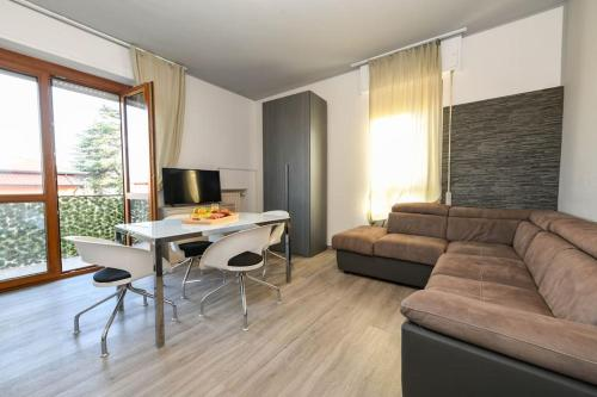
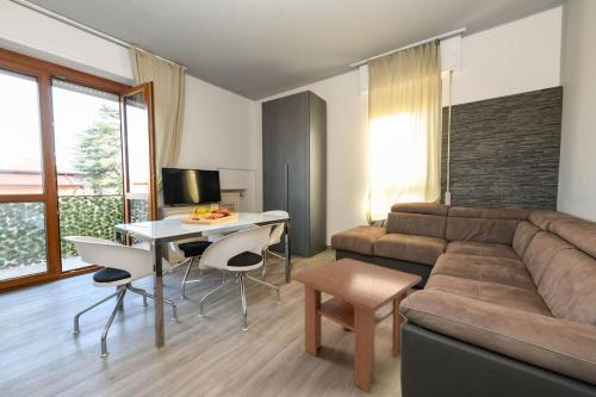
+ coffee table [291,256,423,395]
